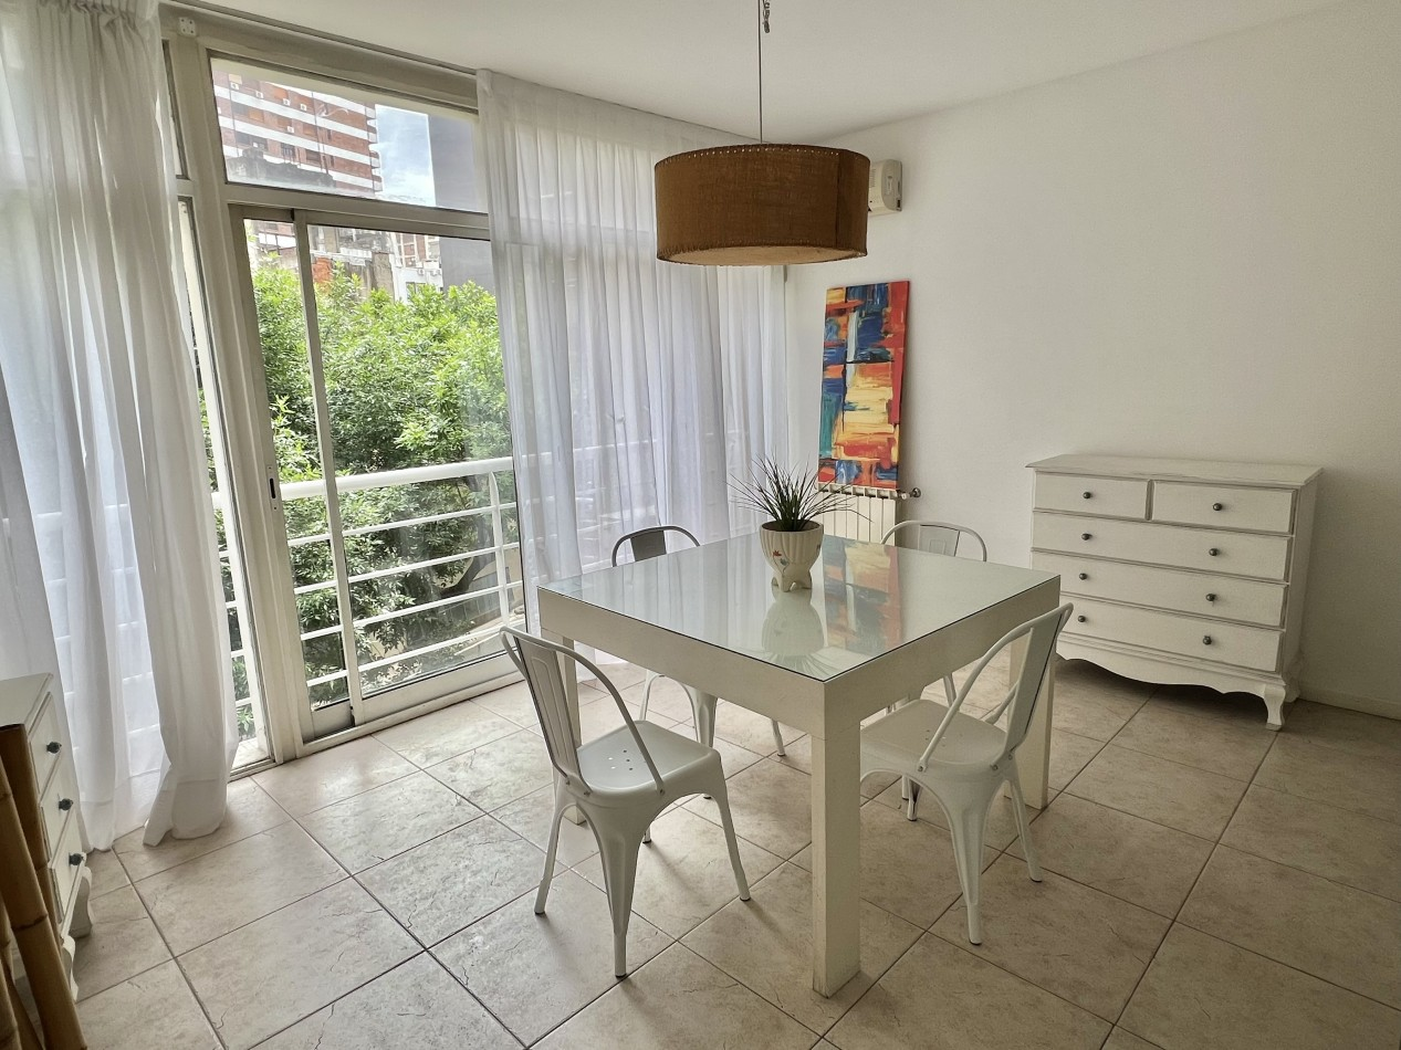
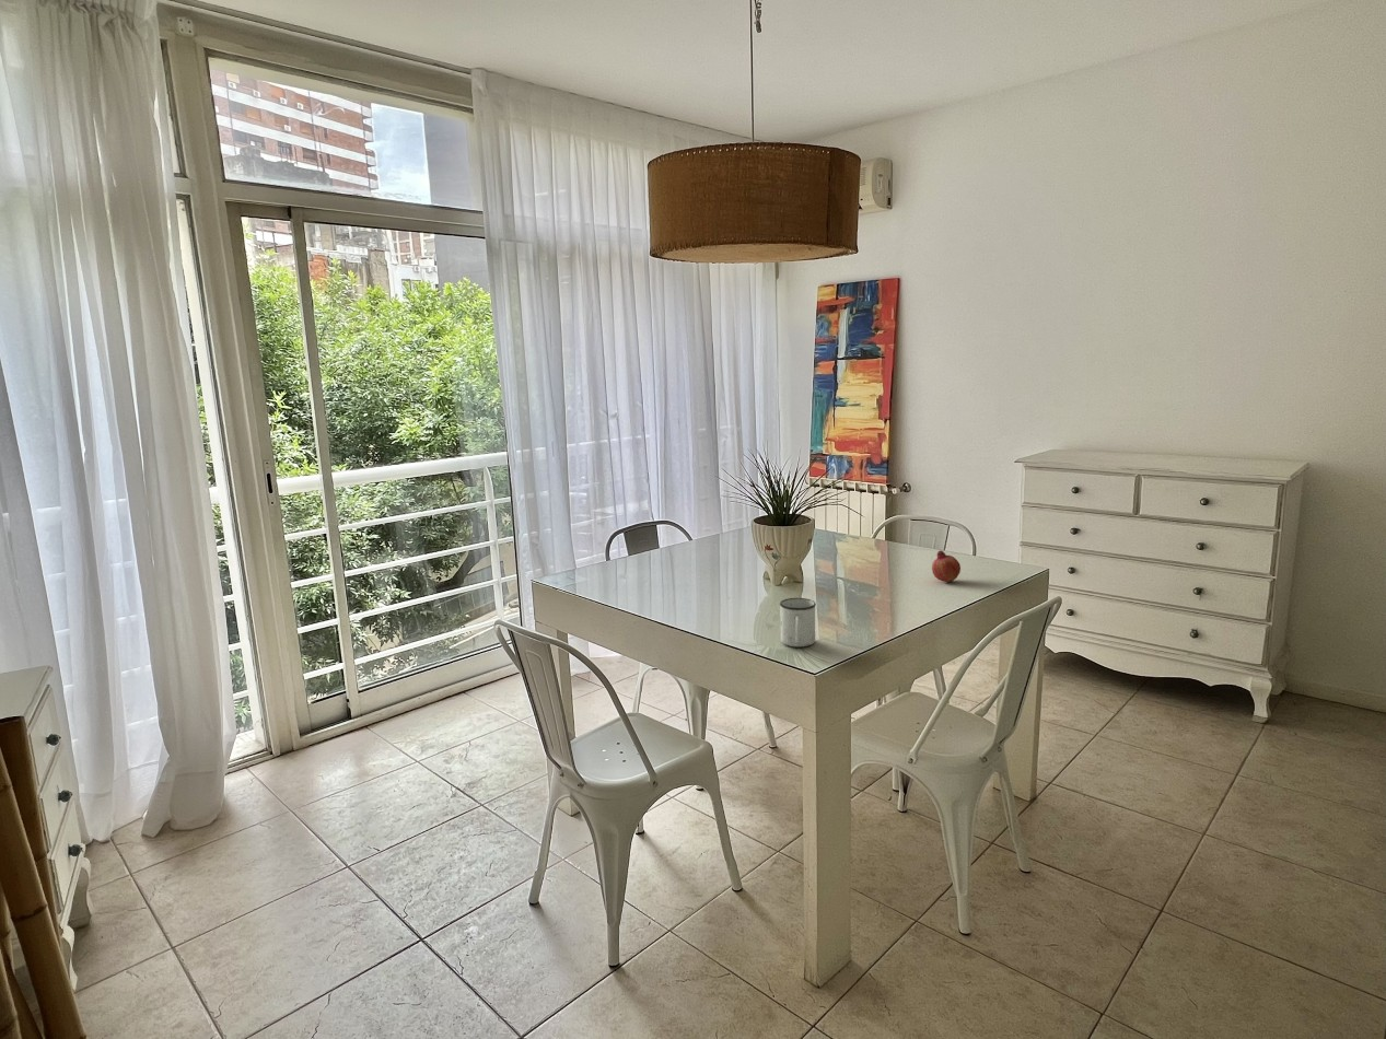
+ fruit [931,550,962,583]
+ mug [779,597,817,649]
